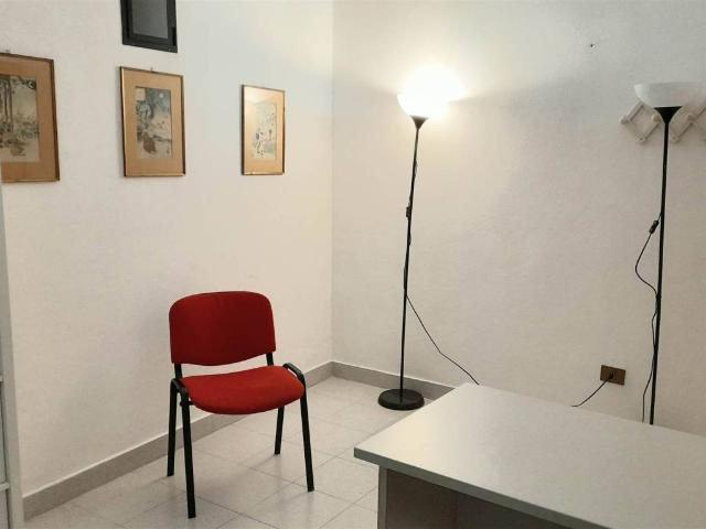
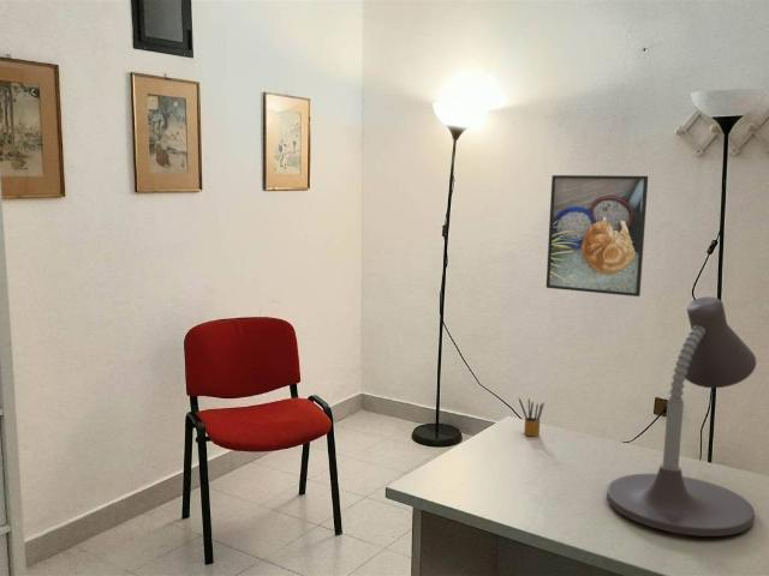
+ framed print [546,174,649,298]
+ desk lamp [606,295,757,538]
+ pencil box [518,397,546,437]
